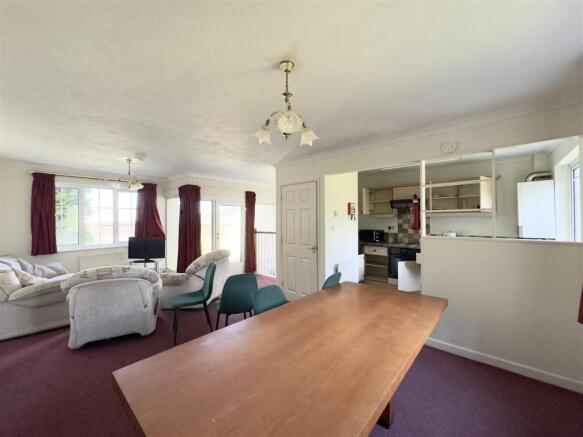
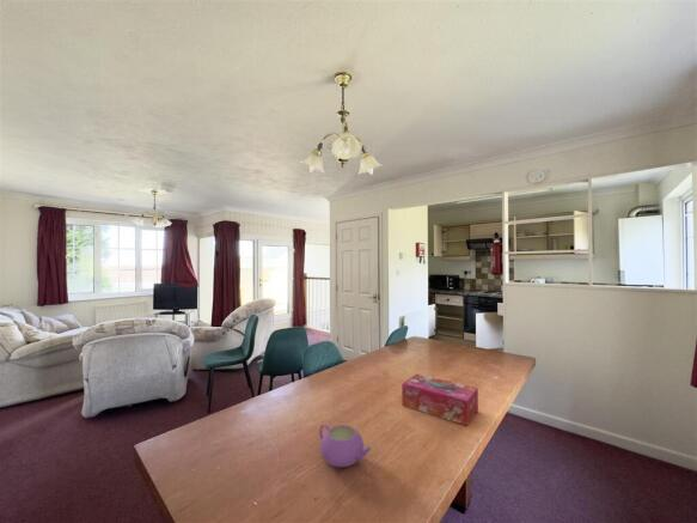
+ tissue box [401,372,479,427]
+ teapot [318,422,373,468]
